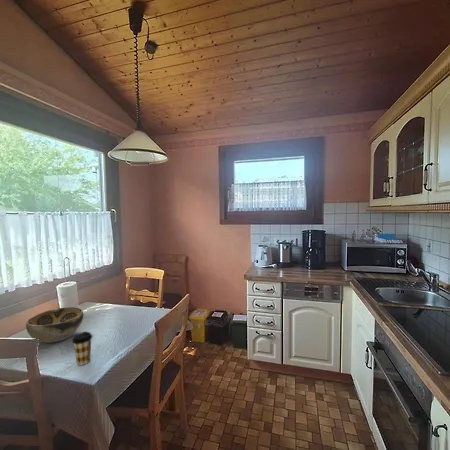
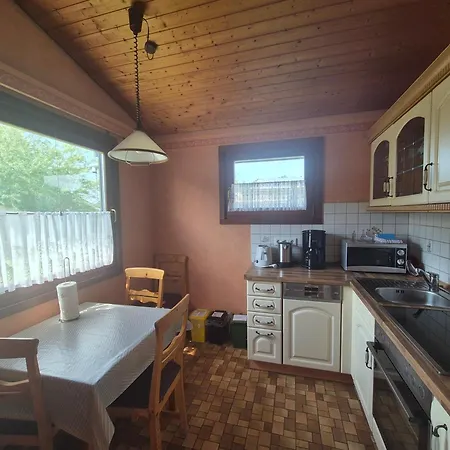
- coffee cup [71,331,94,366]
- decorative bowl [25,306,84,343]
